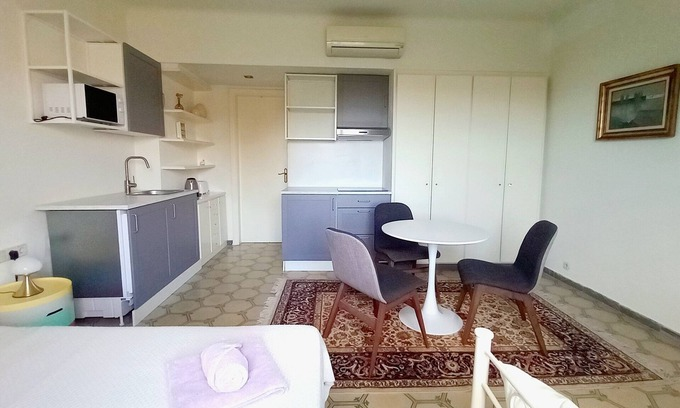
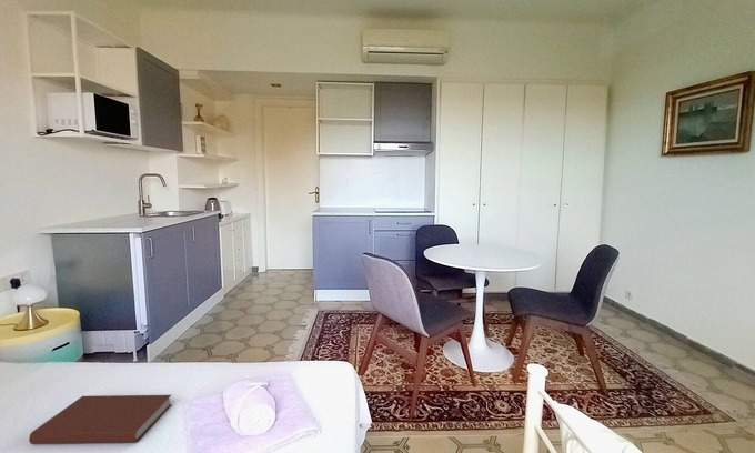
+ book [28,394,173,445]
